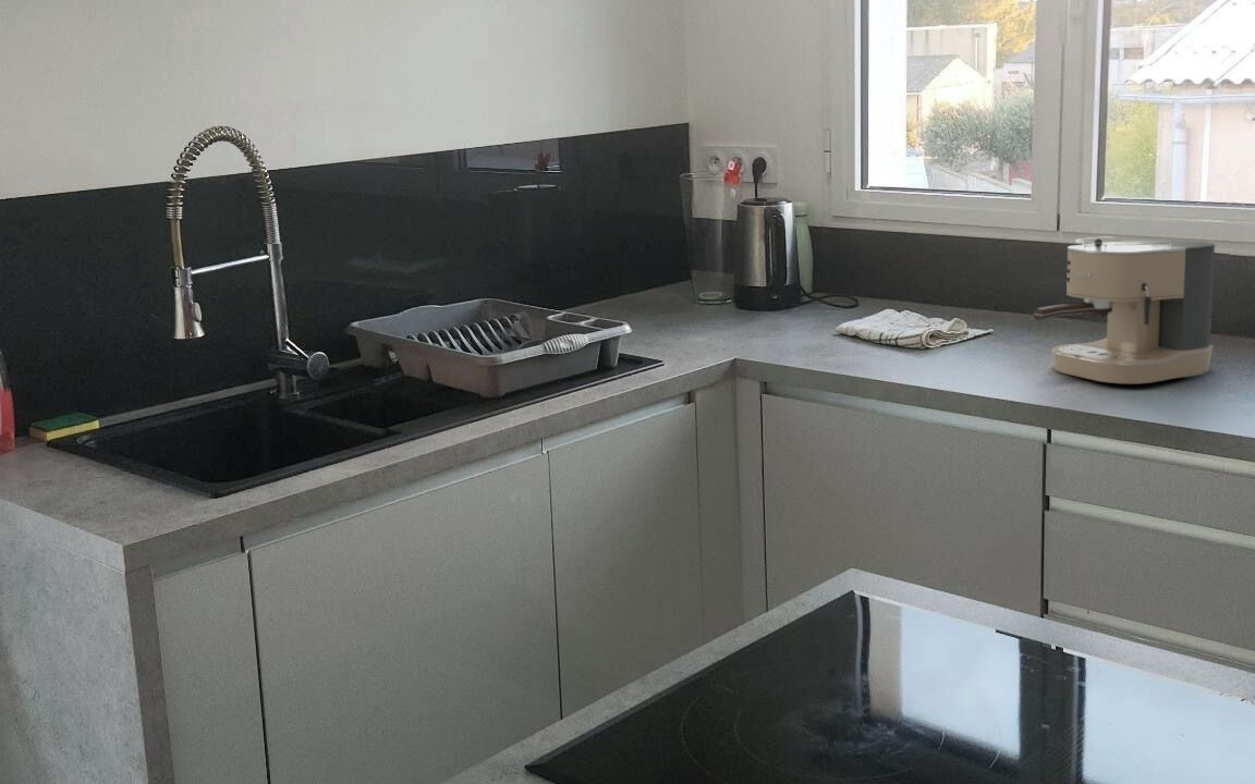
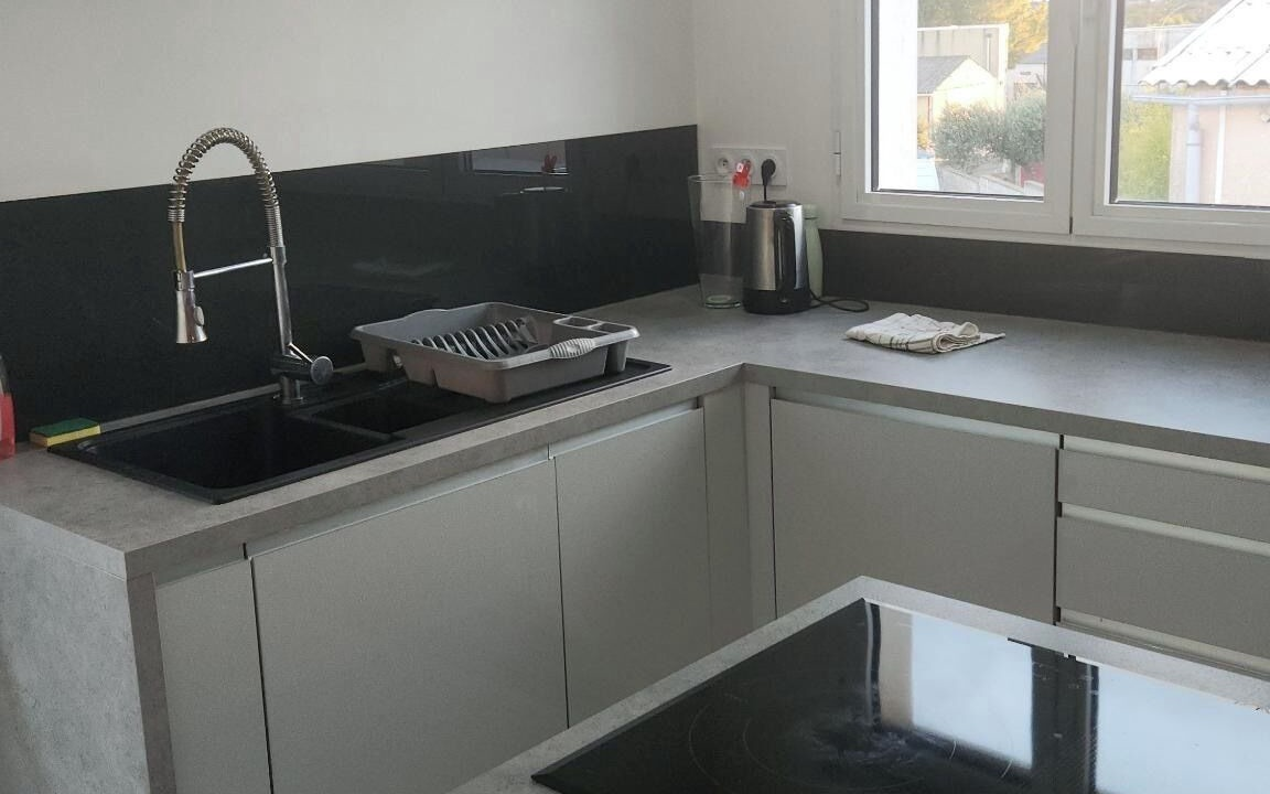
- coffee maker [1032,235,1216,384]
